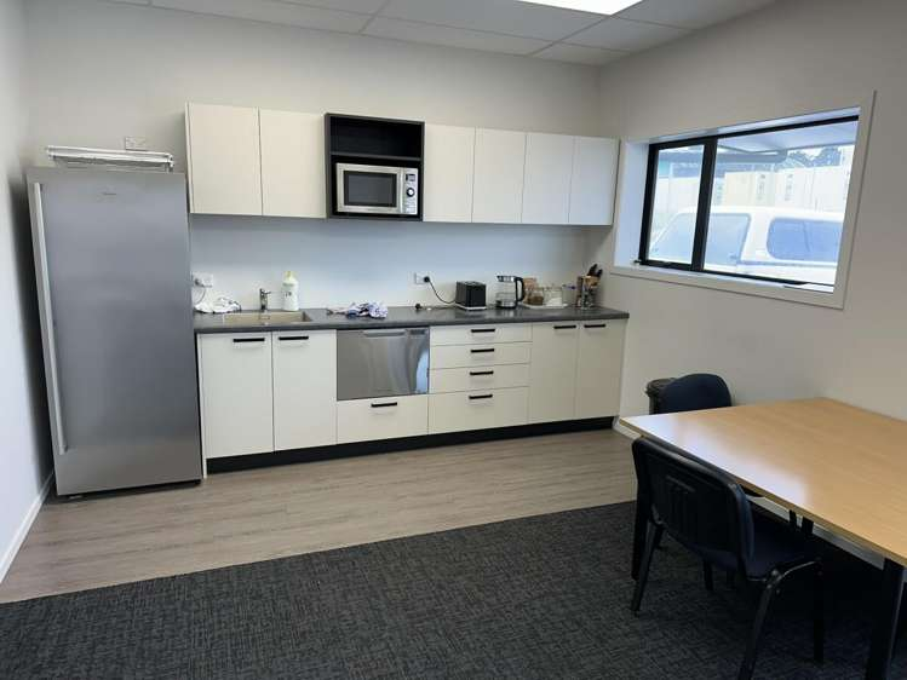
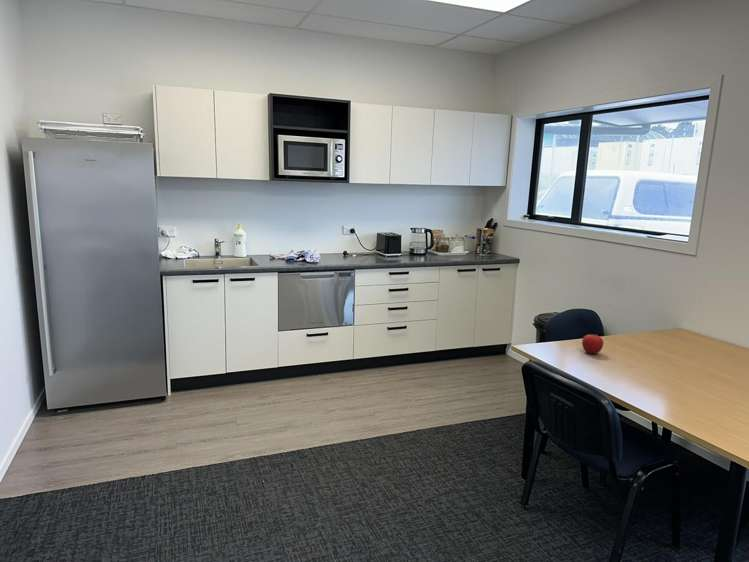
+ fruit [581,333,604,355]
